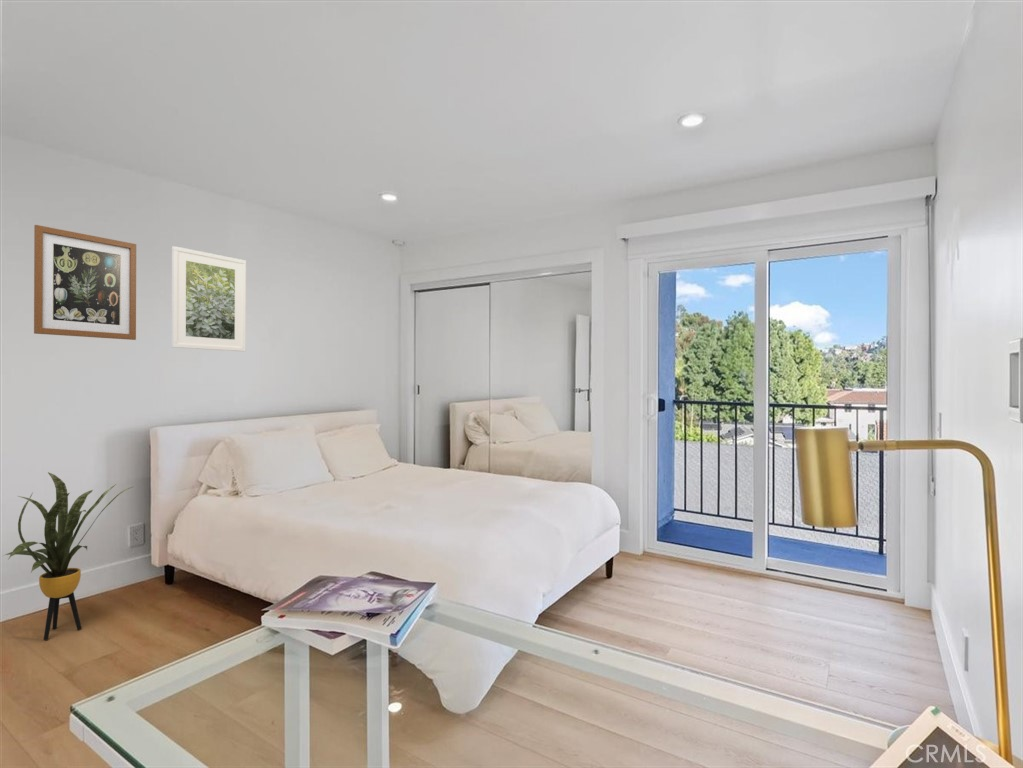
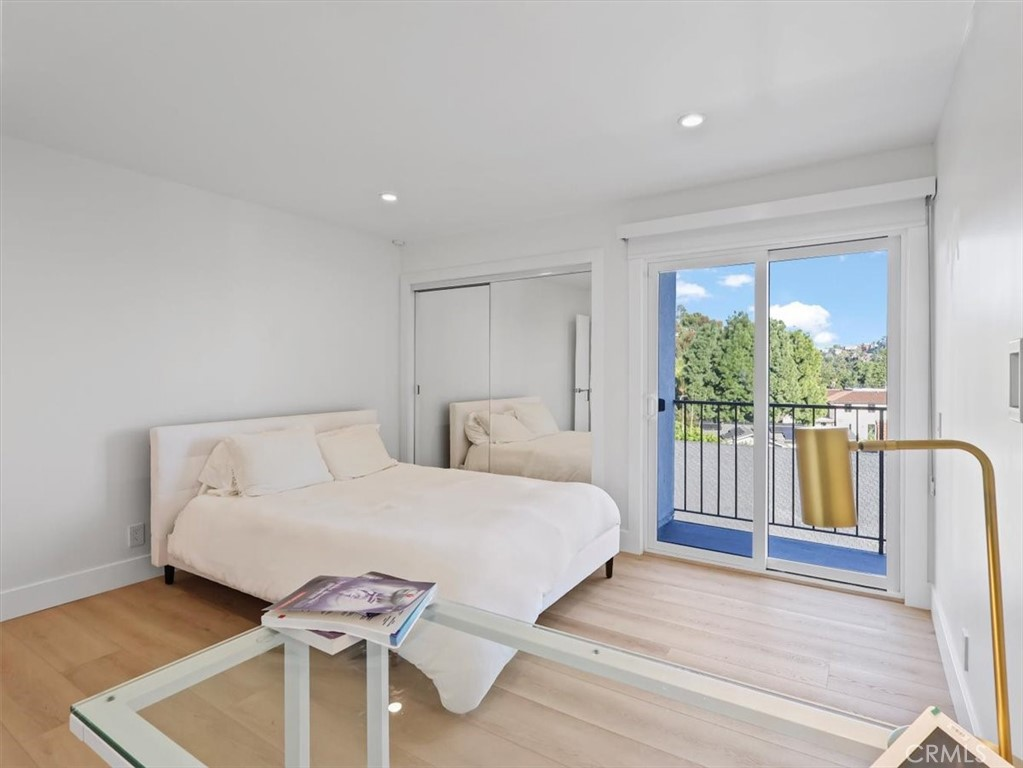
- wall art [33,224,137,341]
- house plant [2,471,133,641]
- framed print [171,245,247,352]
